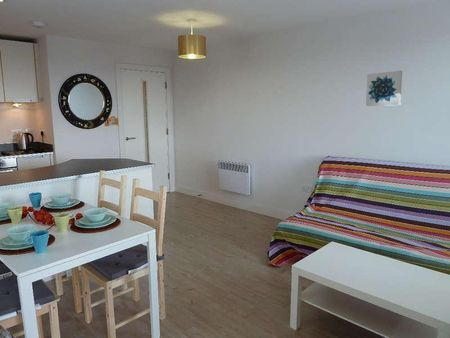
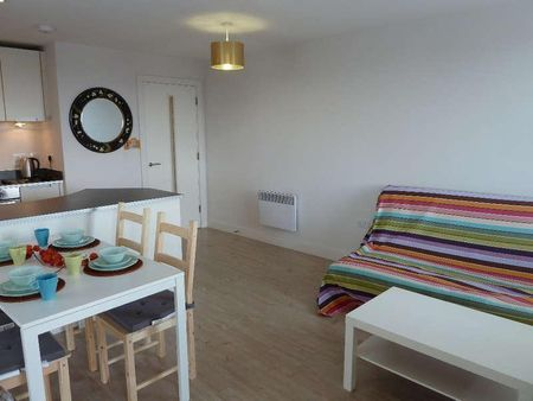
- wall art [365,70,403,107]
